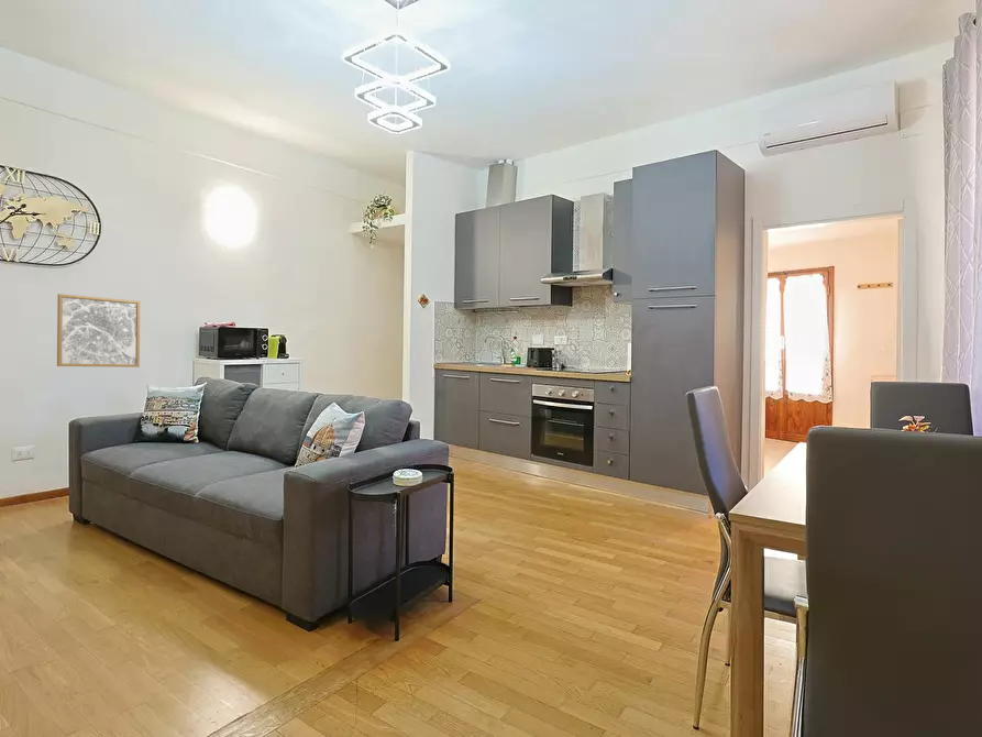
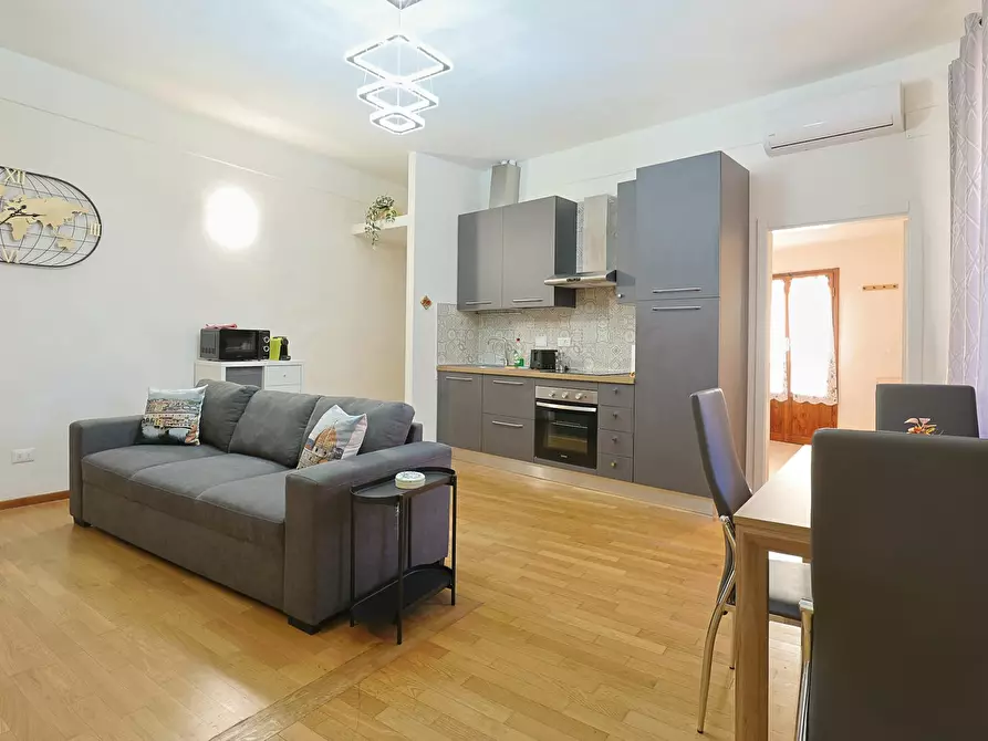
- wall art [56,293,141,369]
